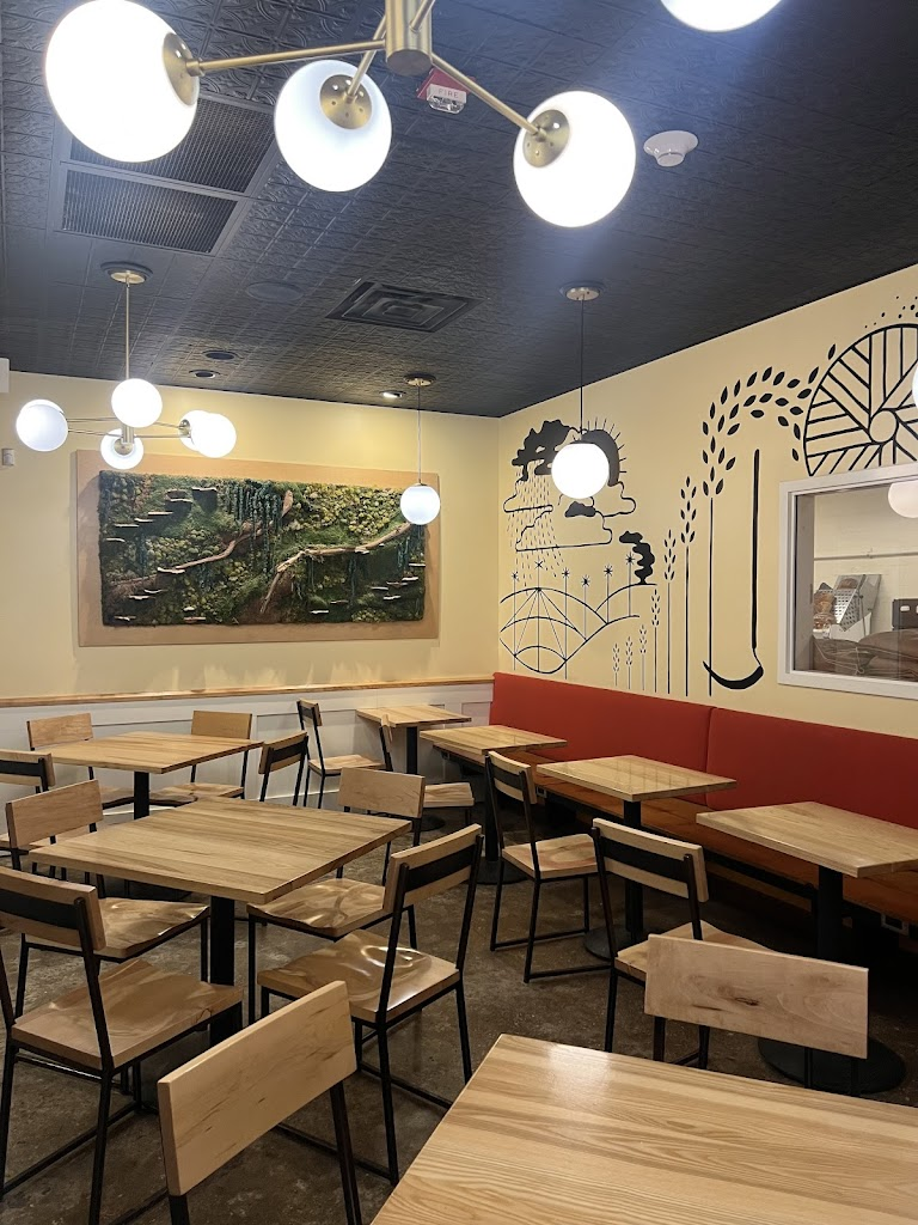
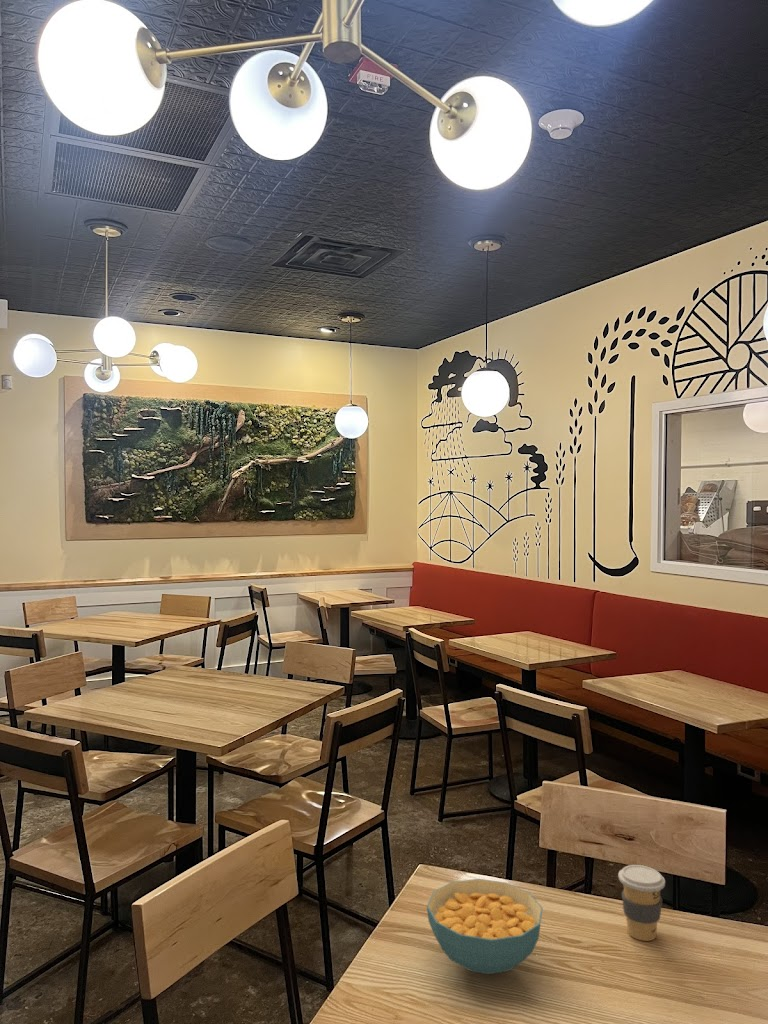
+ coffee cup [617,864,666,942]
+ cereal bowl [426,878,544,975]
